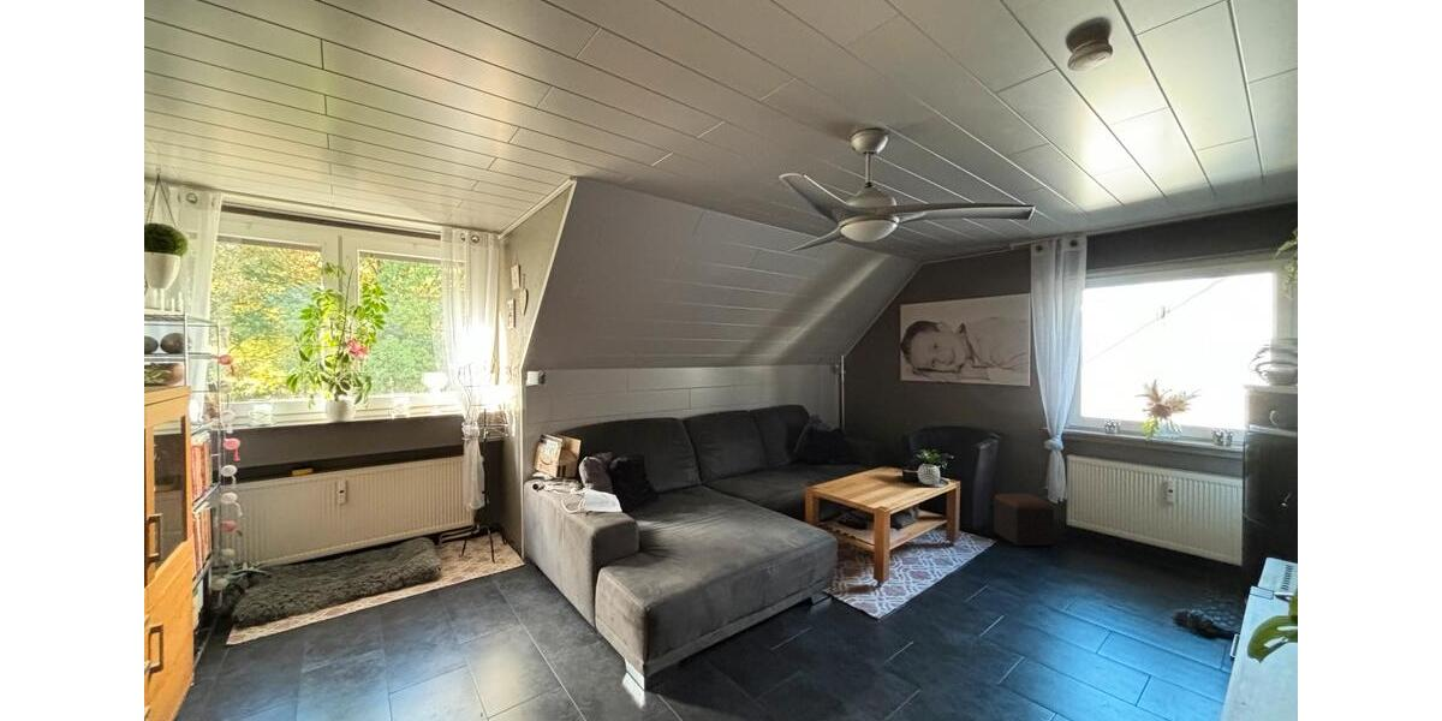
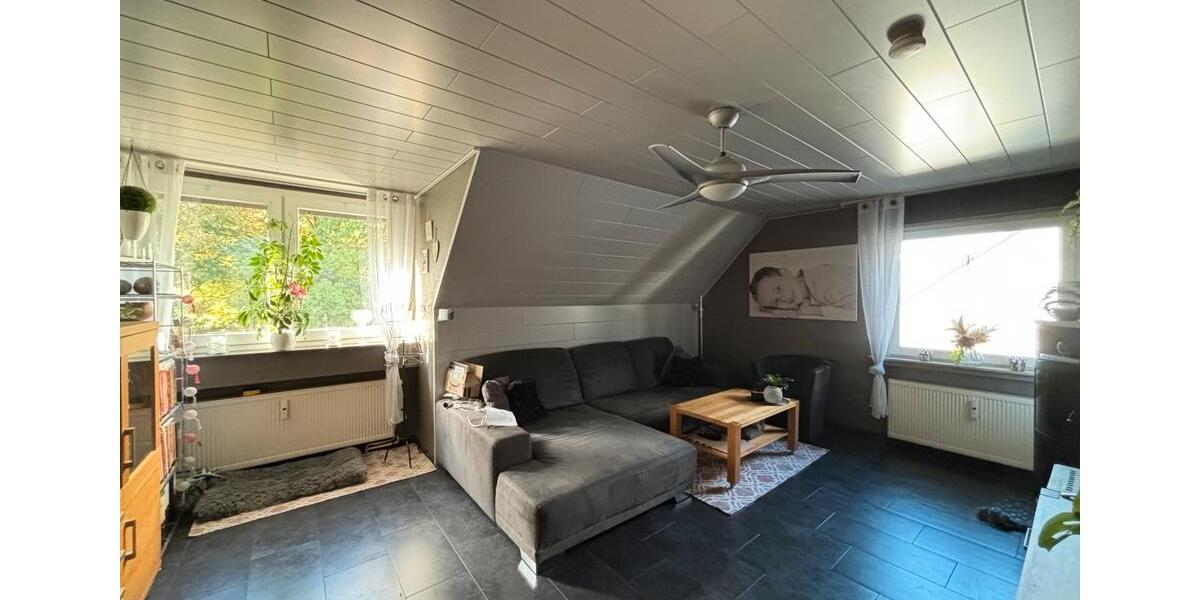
- footstool [993,493,1055,547]
